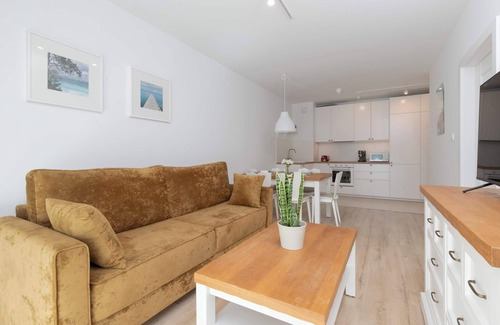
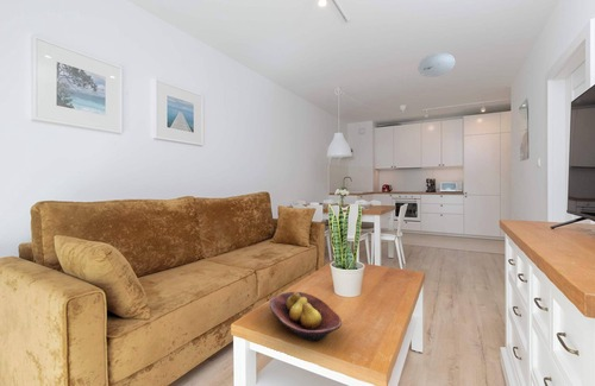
+ ceiling light [416,51,456,78]
+ fruit bowl [269,291,343,342]
